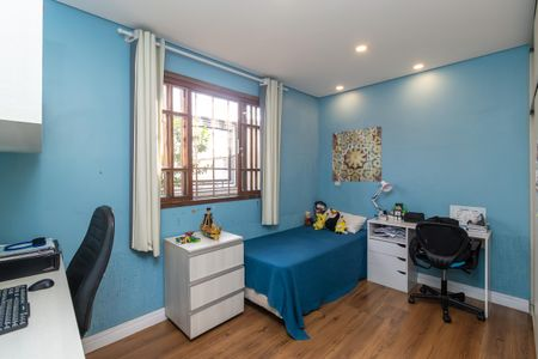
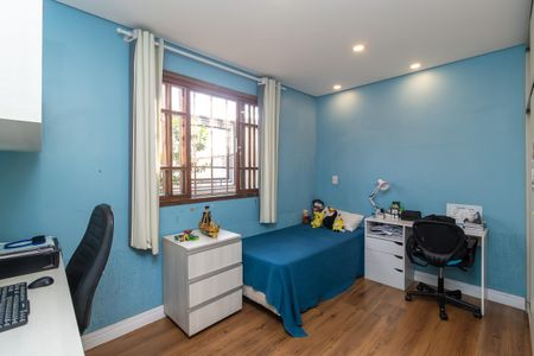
- wall art [331,126,383,183]
